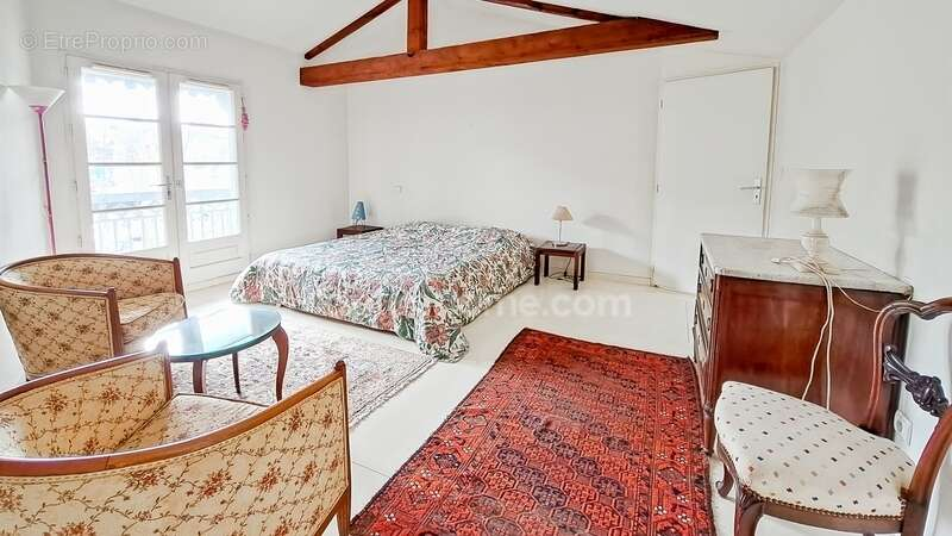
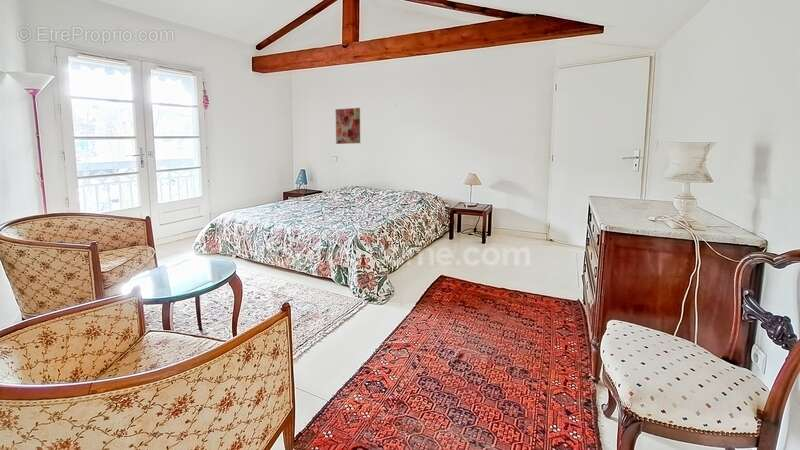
+ wall art [335,107,361,145]
